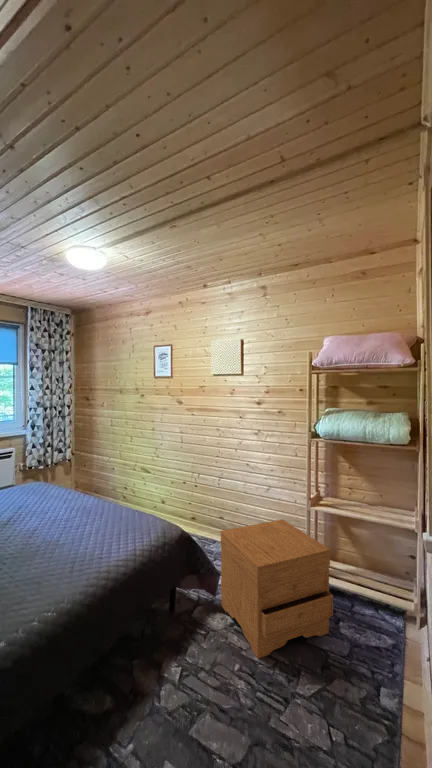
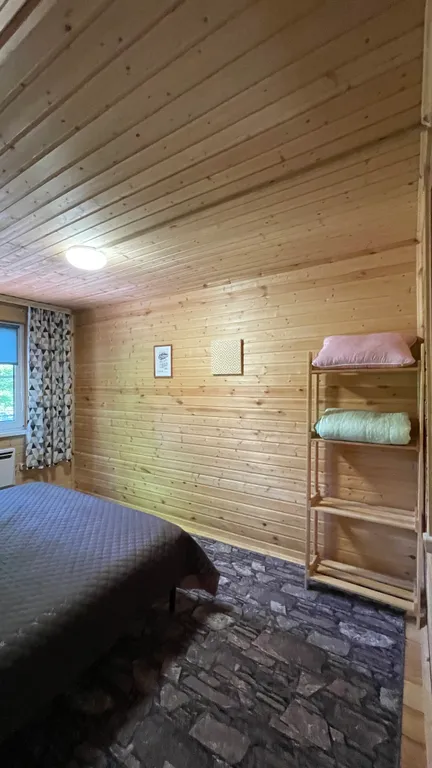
- nightstand [219,518,334,659]
